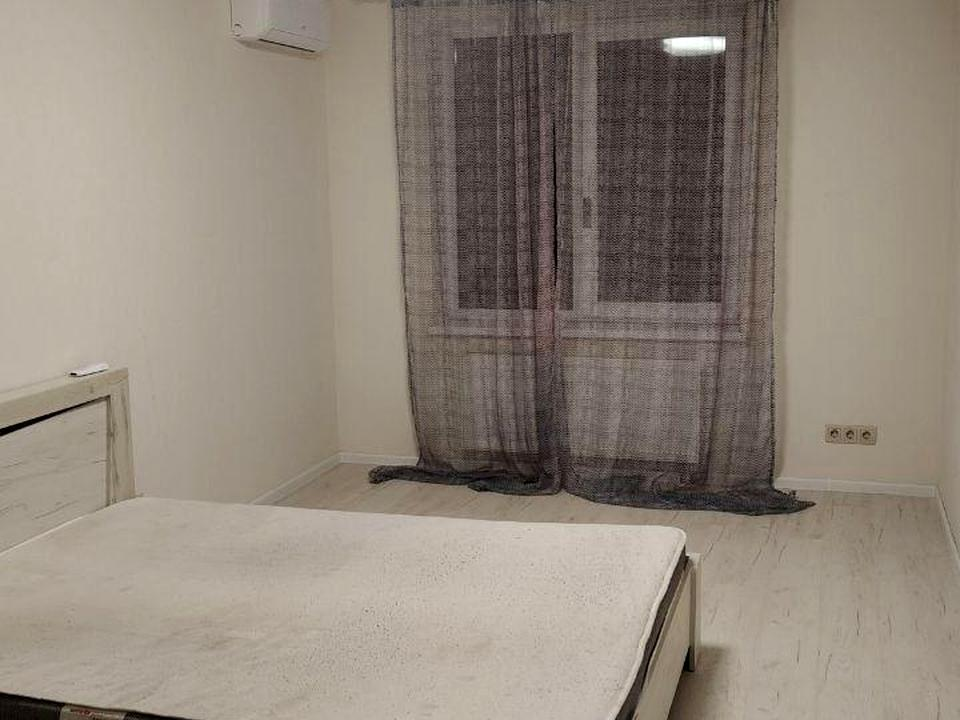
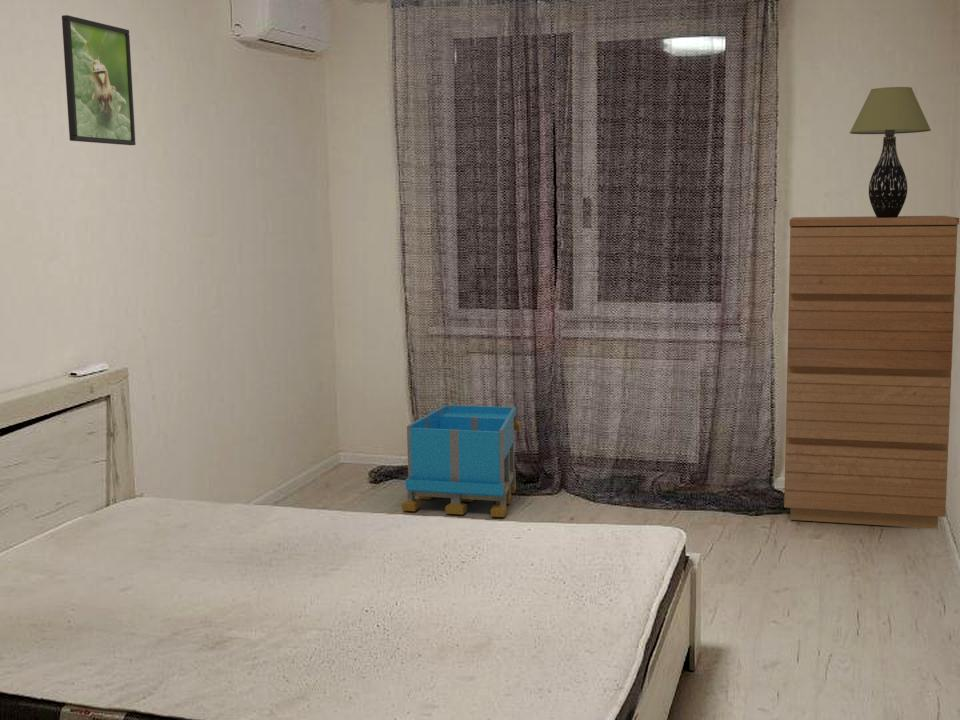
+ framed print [61,14,136,146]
+ table lamp [849,86,932,218]
+ dresser [783,215,960,530]
+ storage bin [401,404,522,518]
